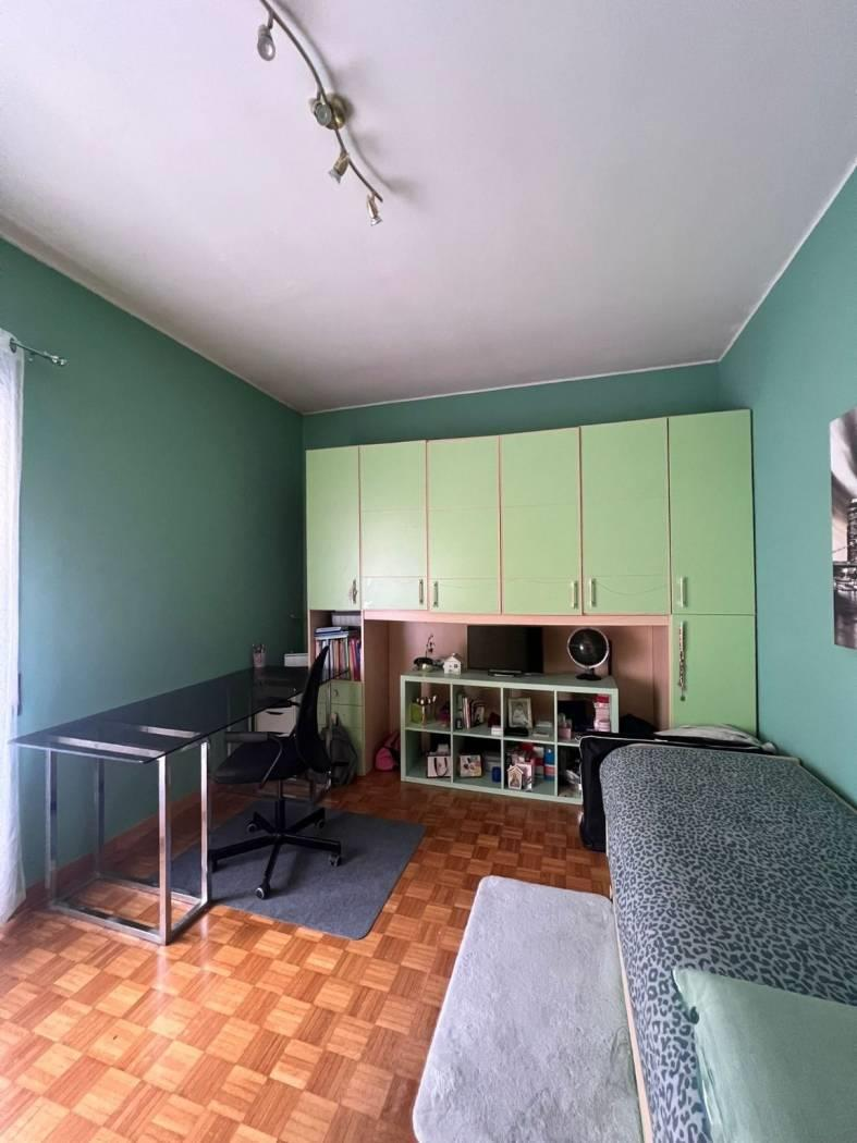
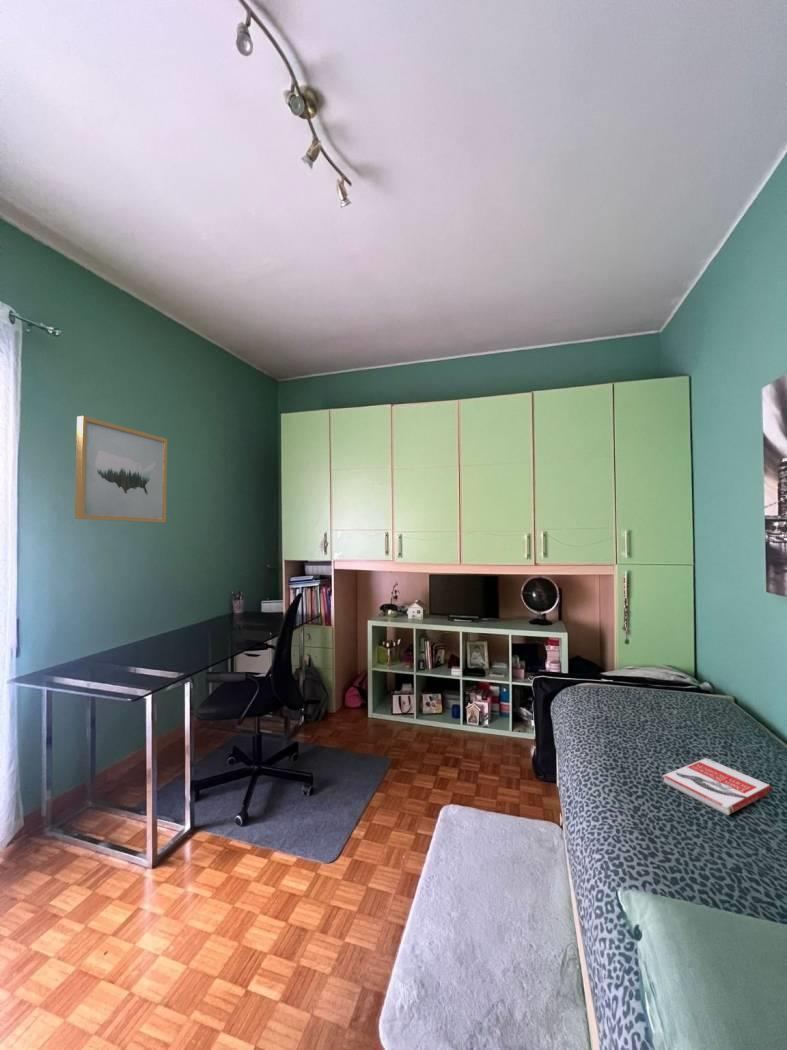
+ wall art [74,415,168,524]
+ book [662,757,774,816]
